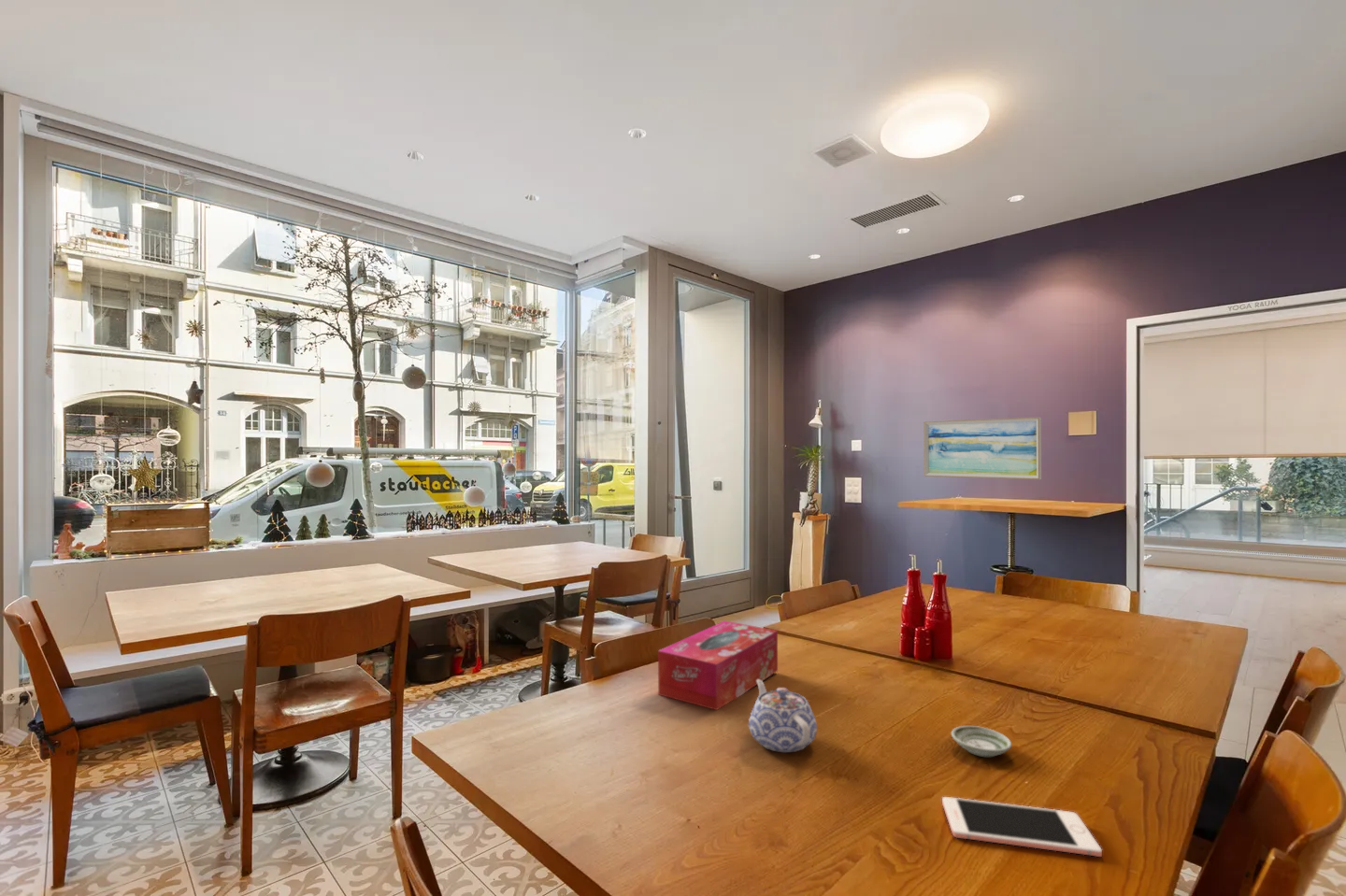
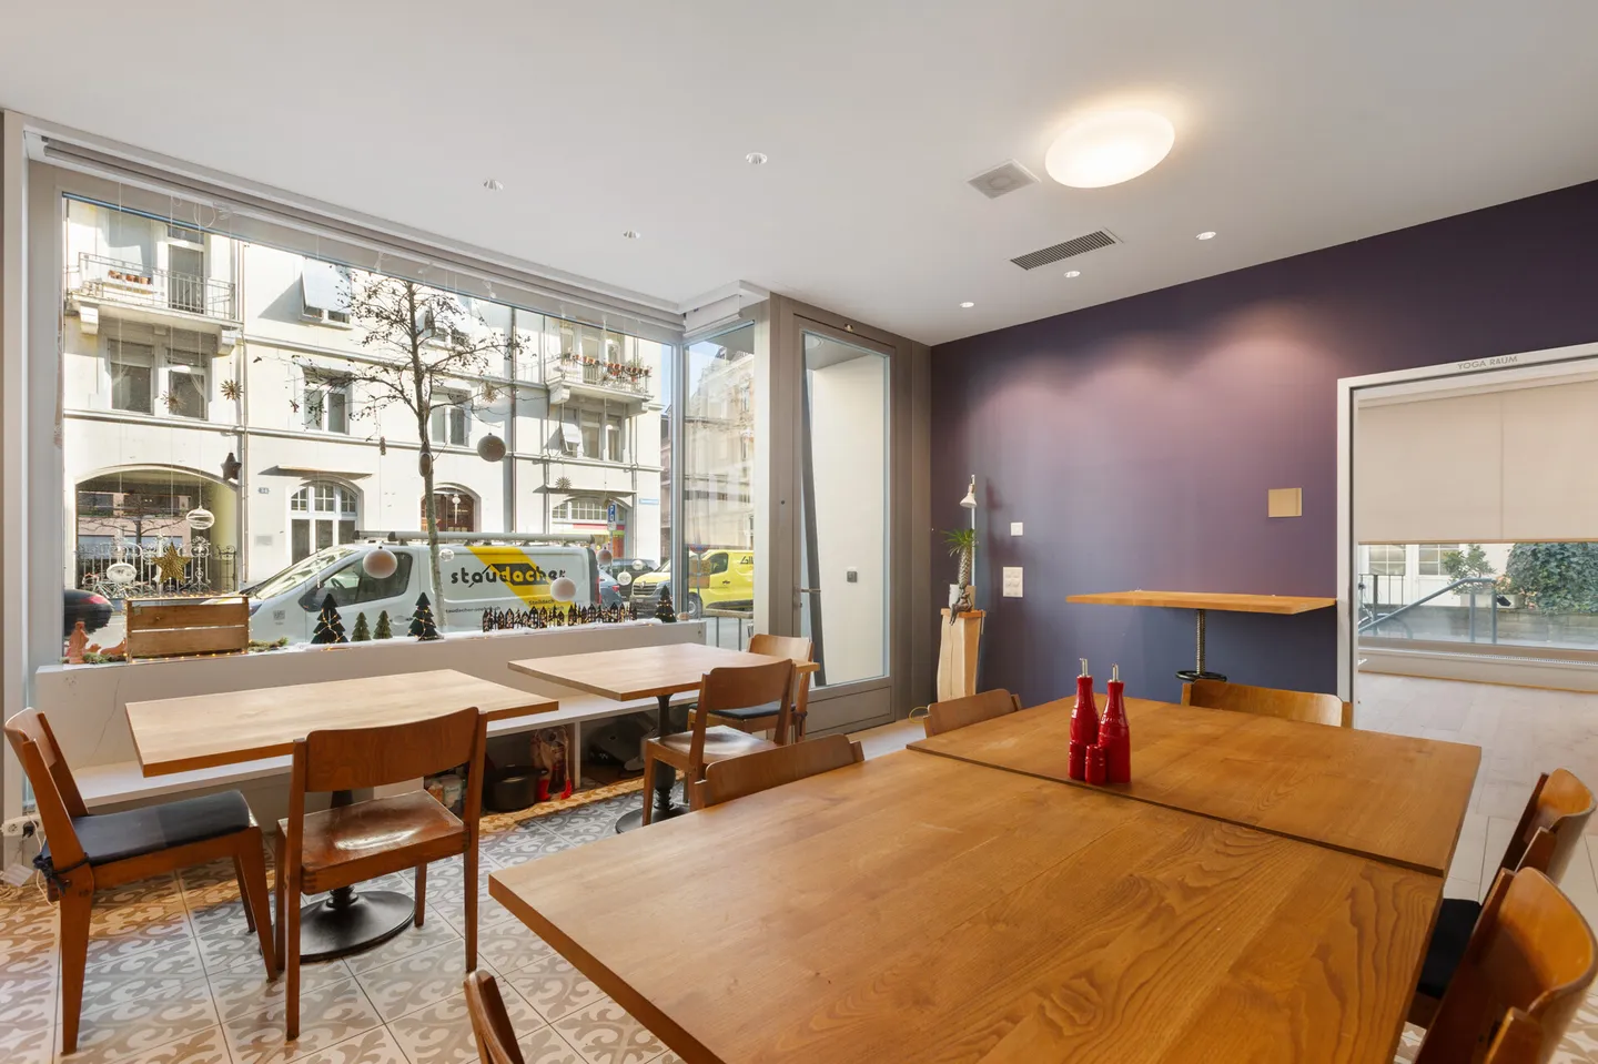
- saucer [951,725,1012,758]
- teapot [748,679,818,753]
- cell phone [941,796,1103,858]
- wall art [923,417,1042,480]
- tissue box [657,620,779,711]
